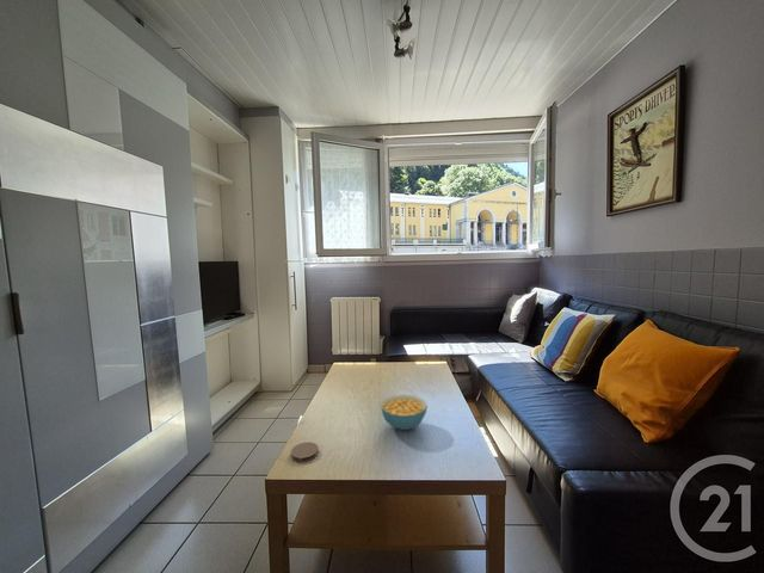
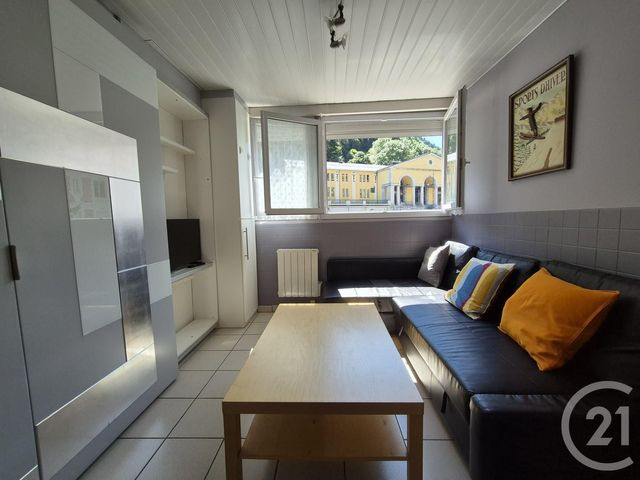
- coaster [290,440,320,463]
- cereal bowl [380,394,429,431]
